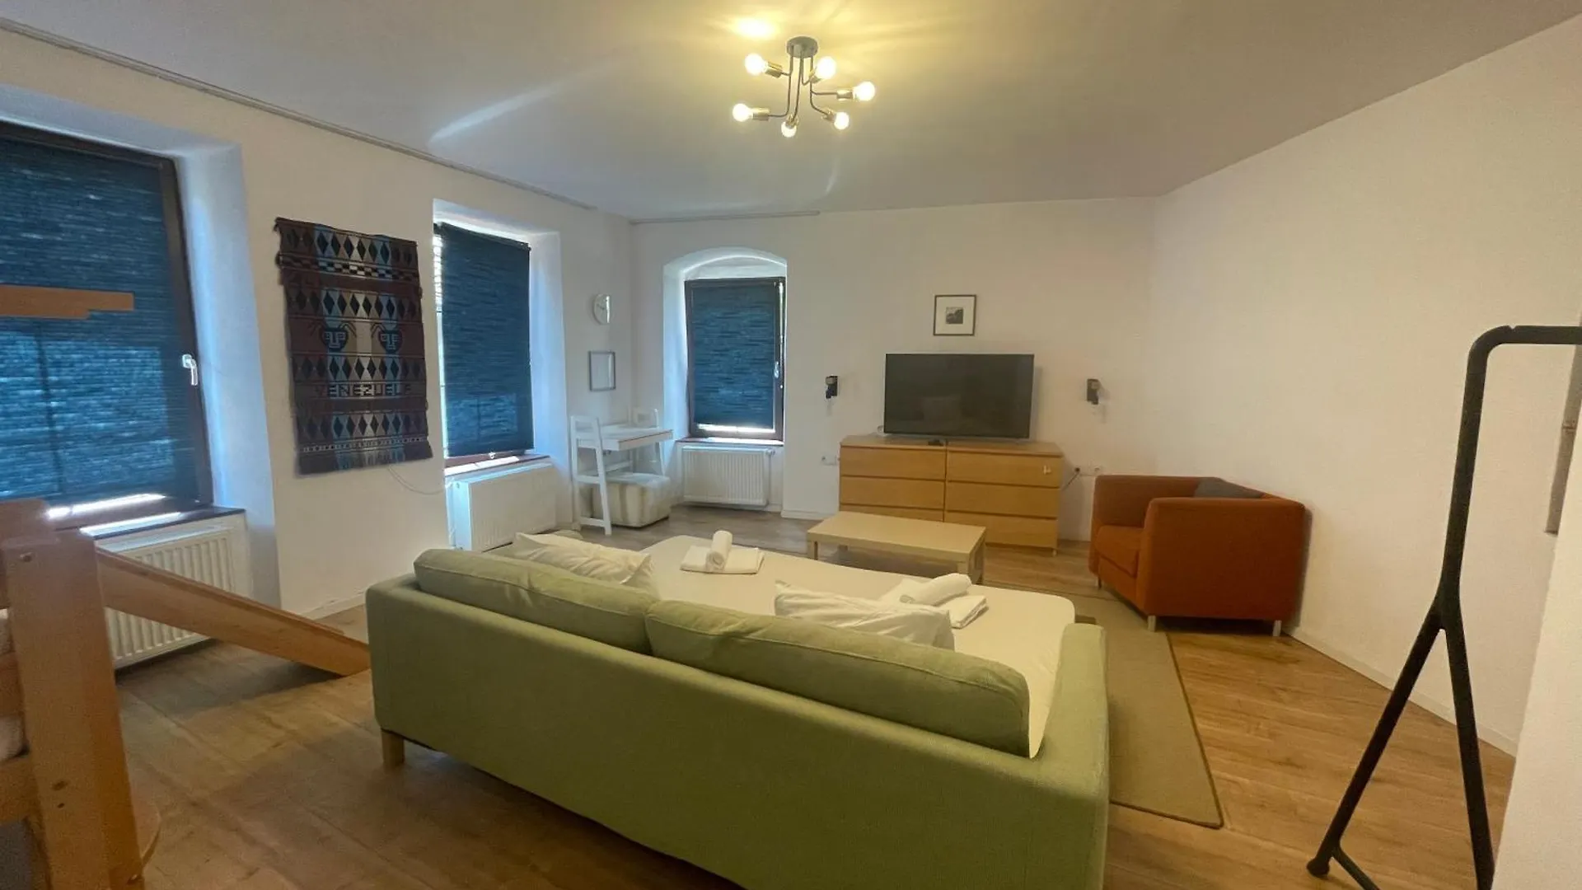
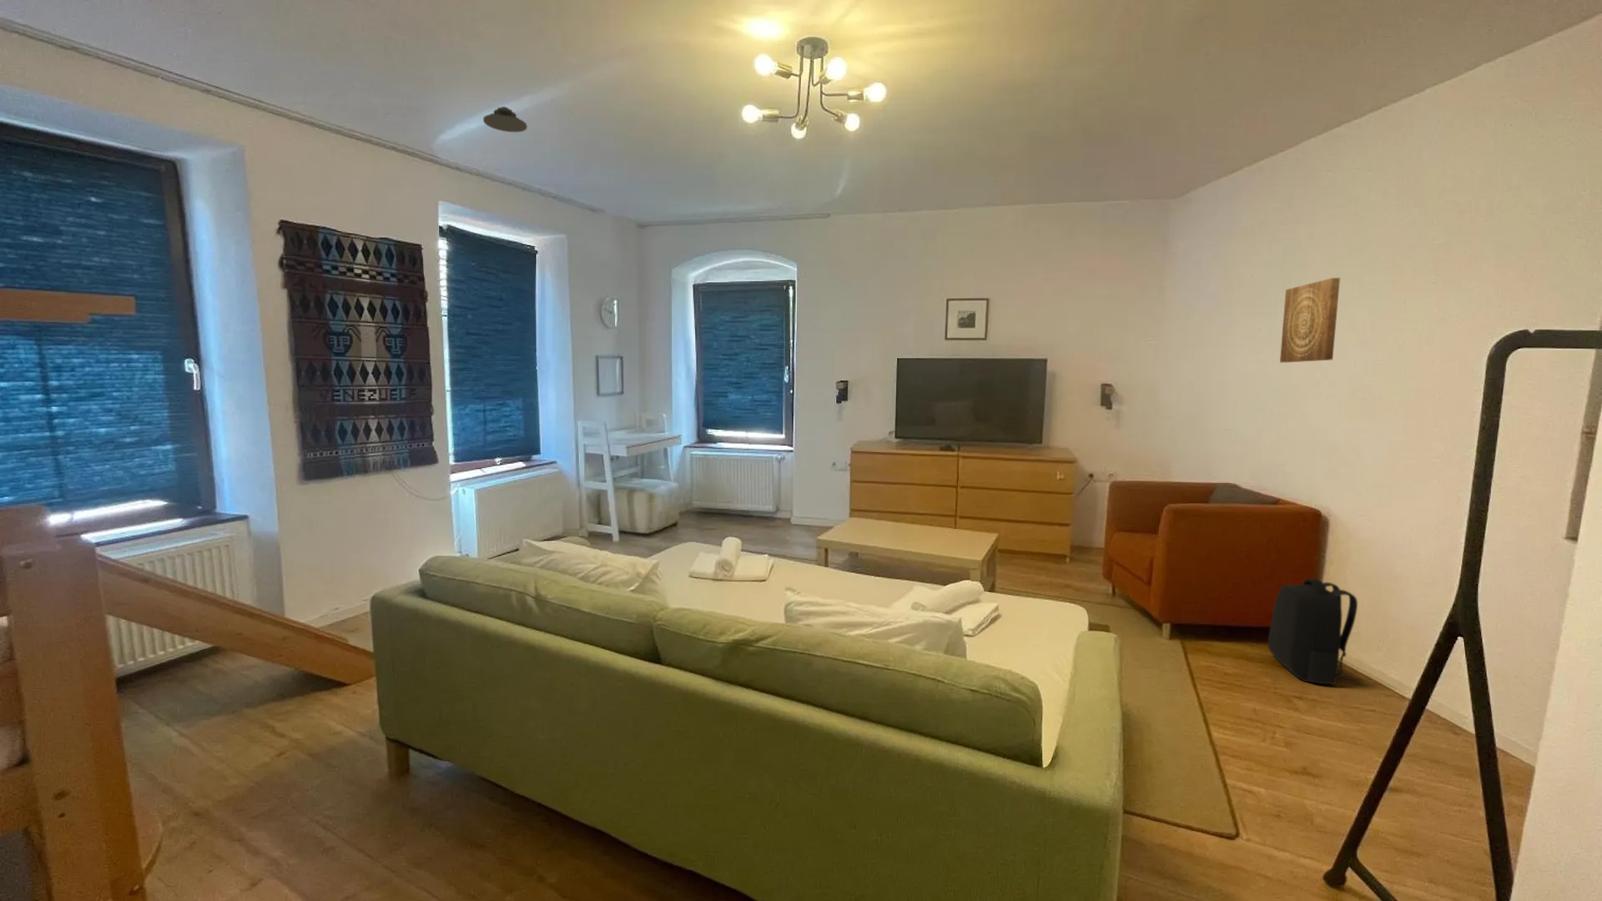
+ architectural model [482,106,528,133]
+ wall art [1280,277,1341,363]
+ backpack [1268,579,1362,685]
